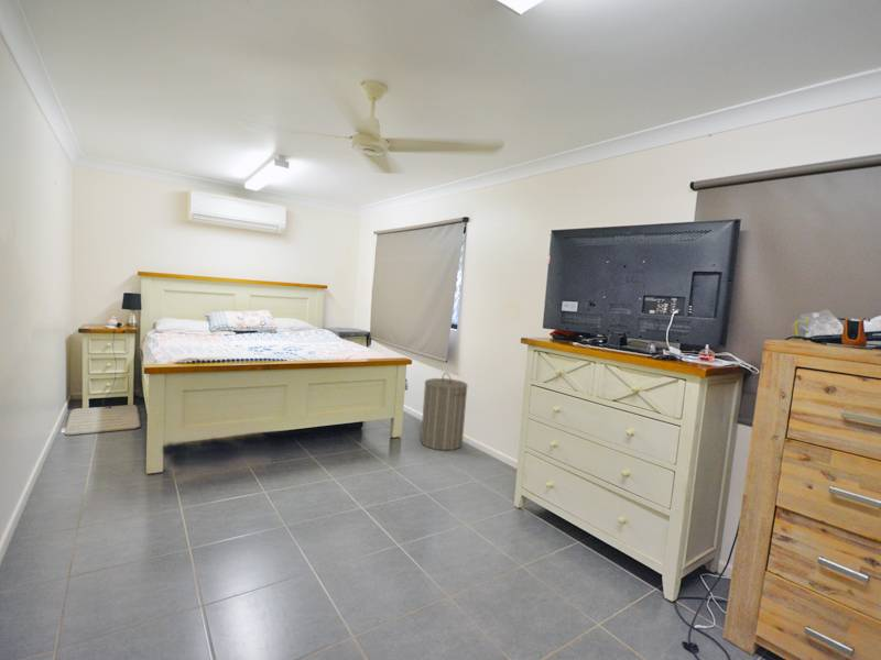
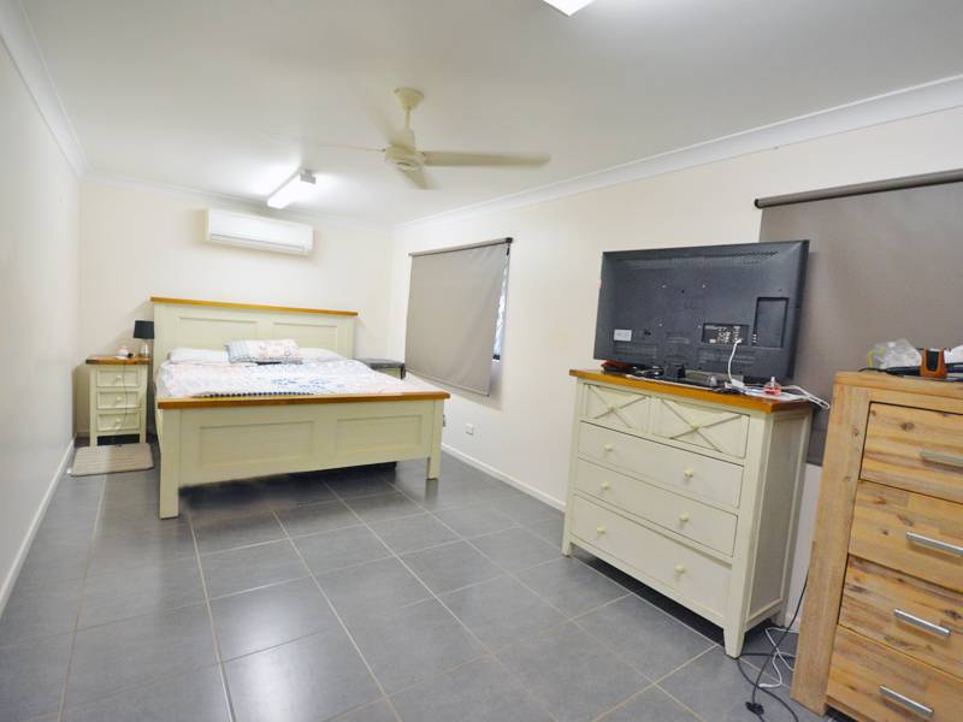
- laundry hamper [420,372,469,451]
